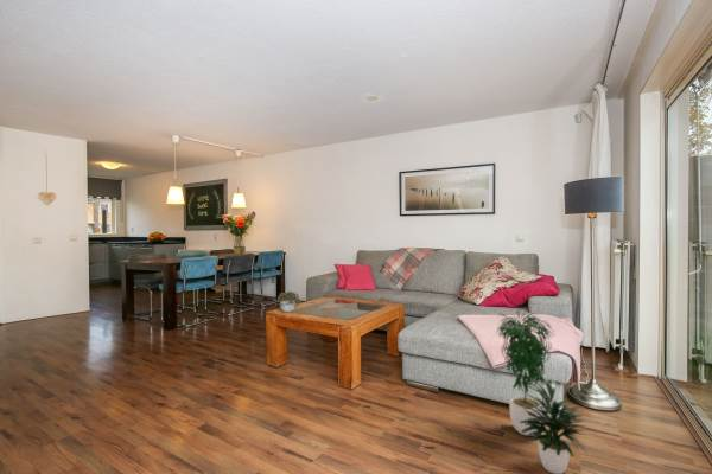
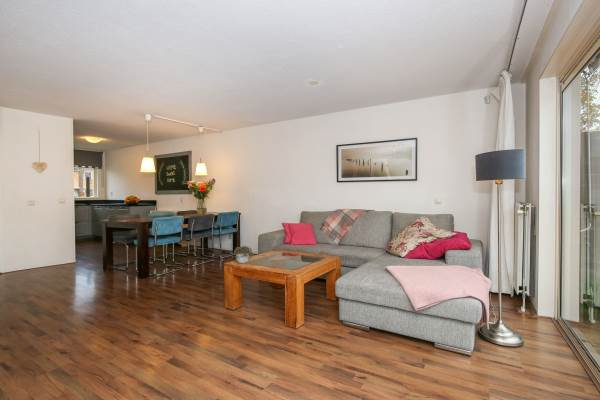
- potted plant [494,307,589,474]
